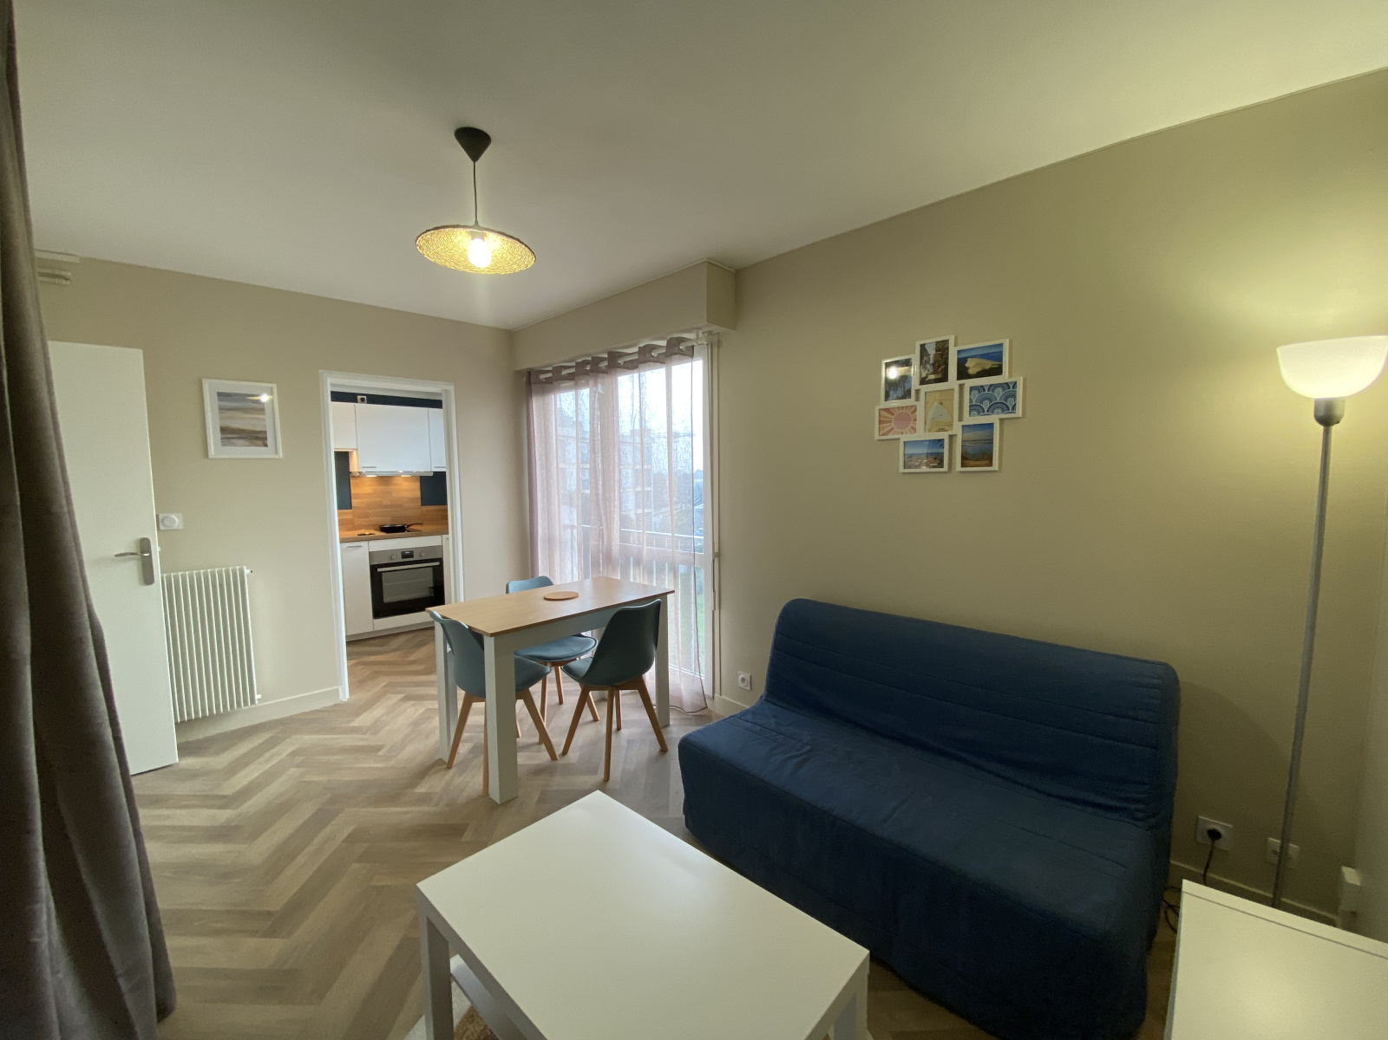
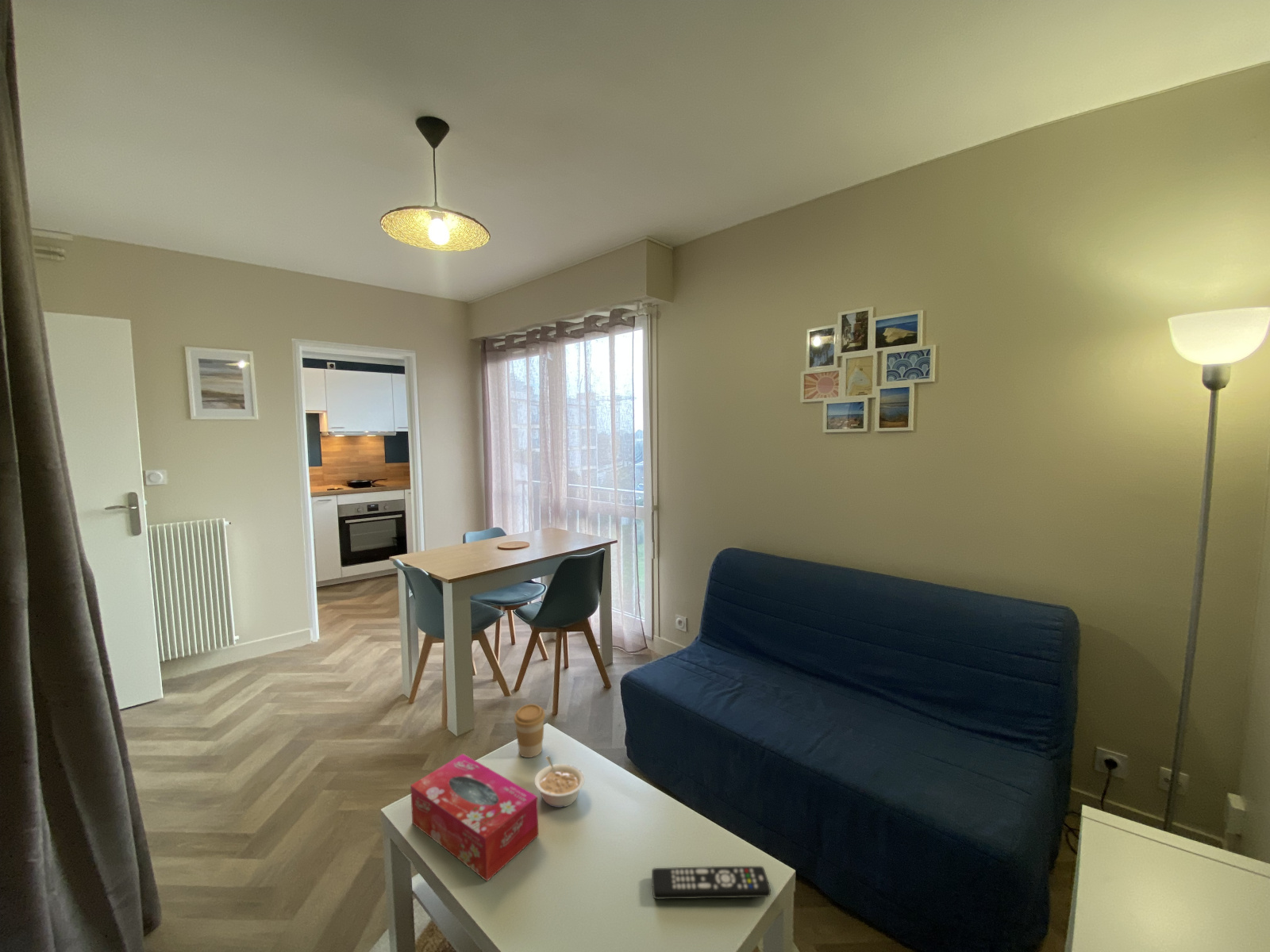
+ remote control [651,866,772,900]
+ tissue box [410,753,539,882]
+ legume [534,755,586,808]
+ coffee cup [514,703,546,758]
